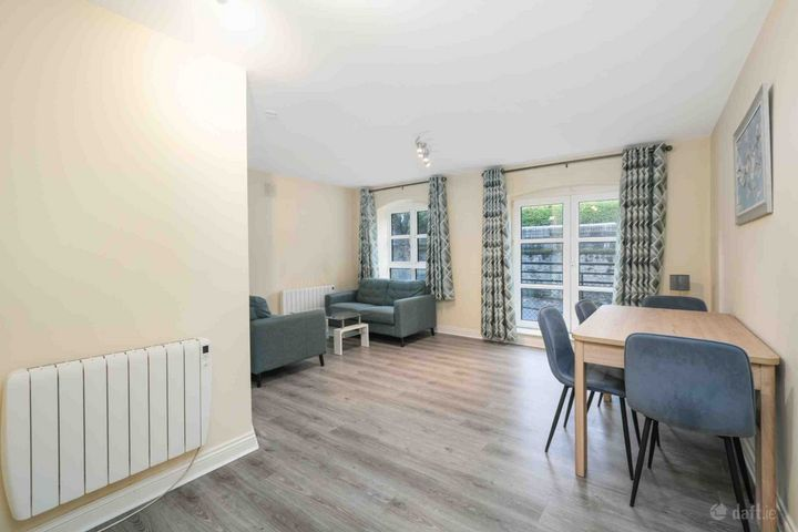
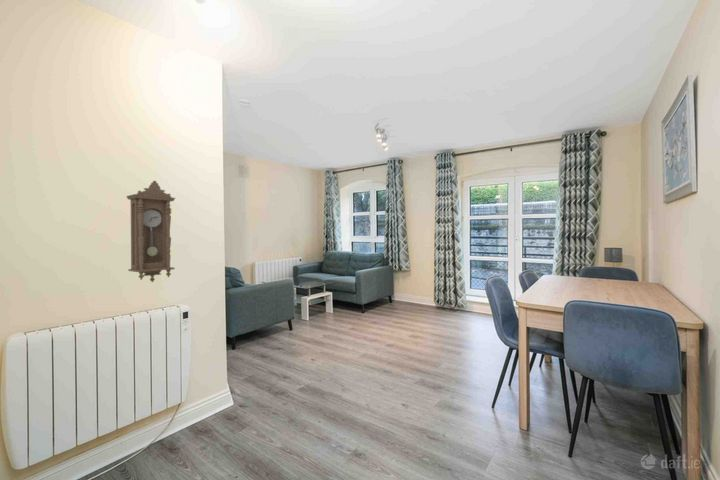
+ pendulum clock [125,180,176,283]
